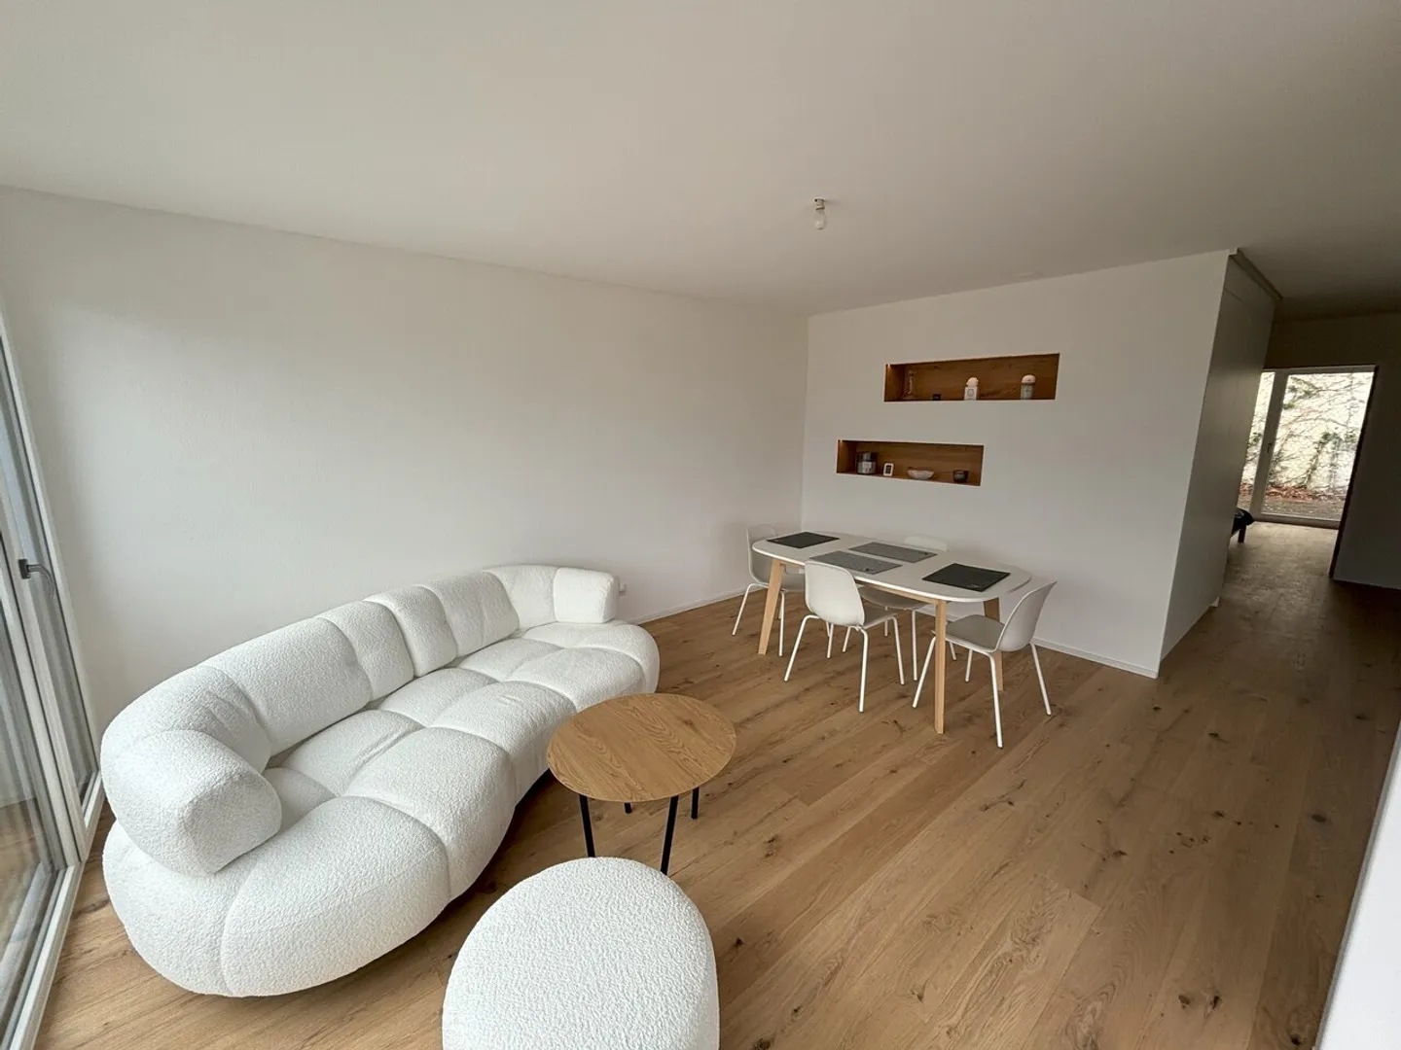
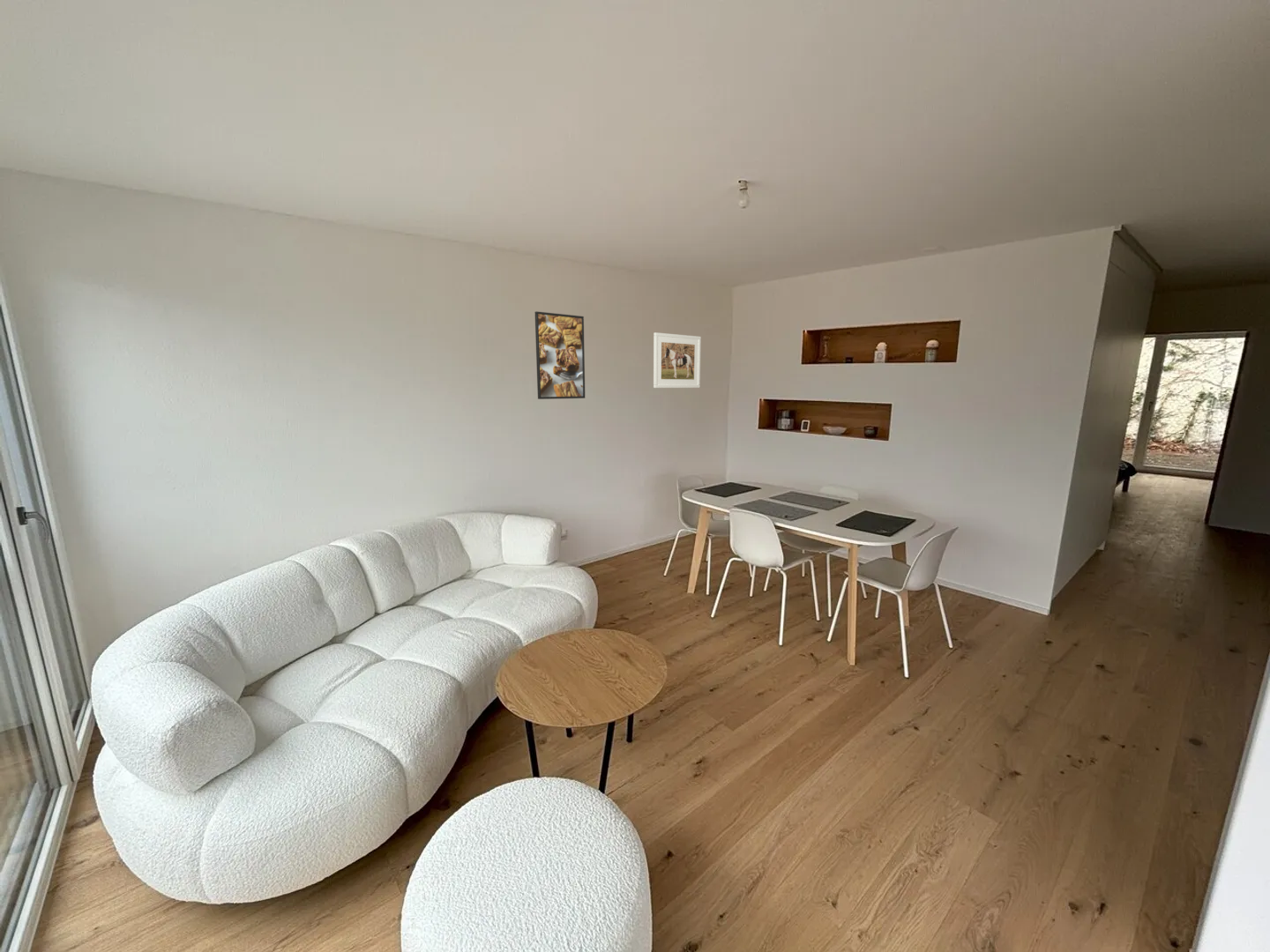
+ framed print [653,331,702,389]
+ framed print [534,310,586,400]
